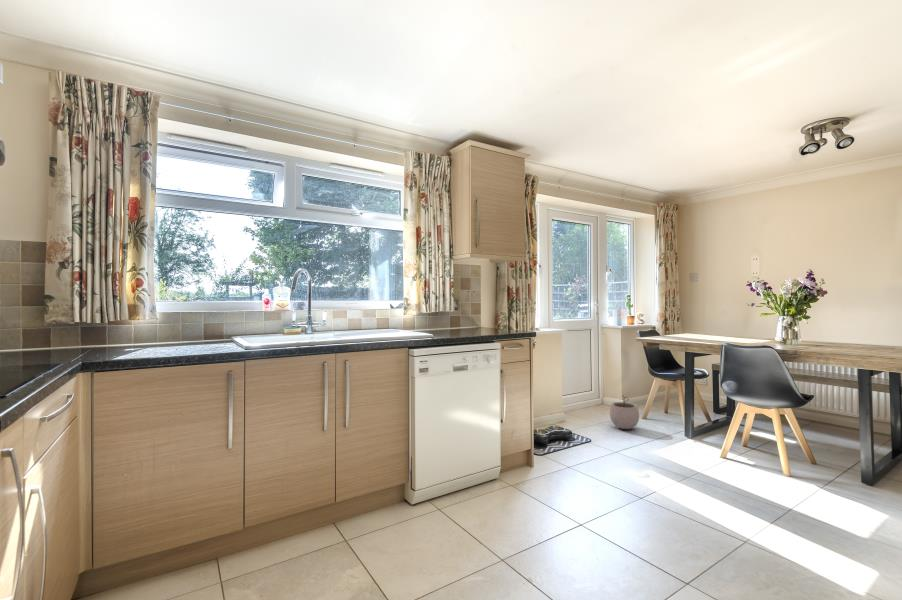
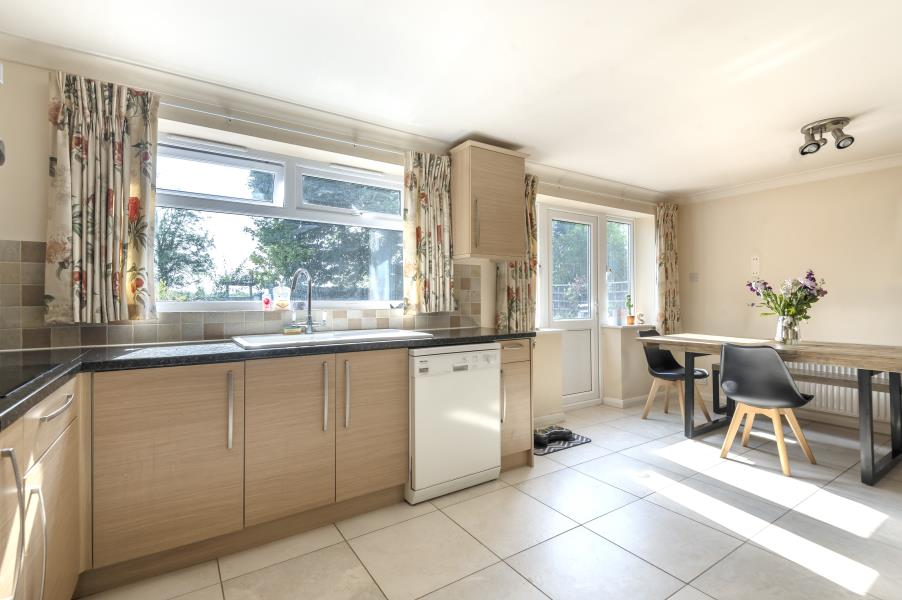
- plant pot [609,394,640,430]
